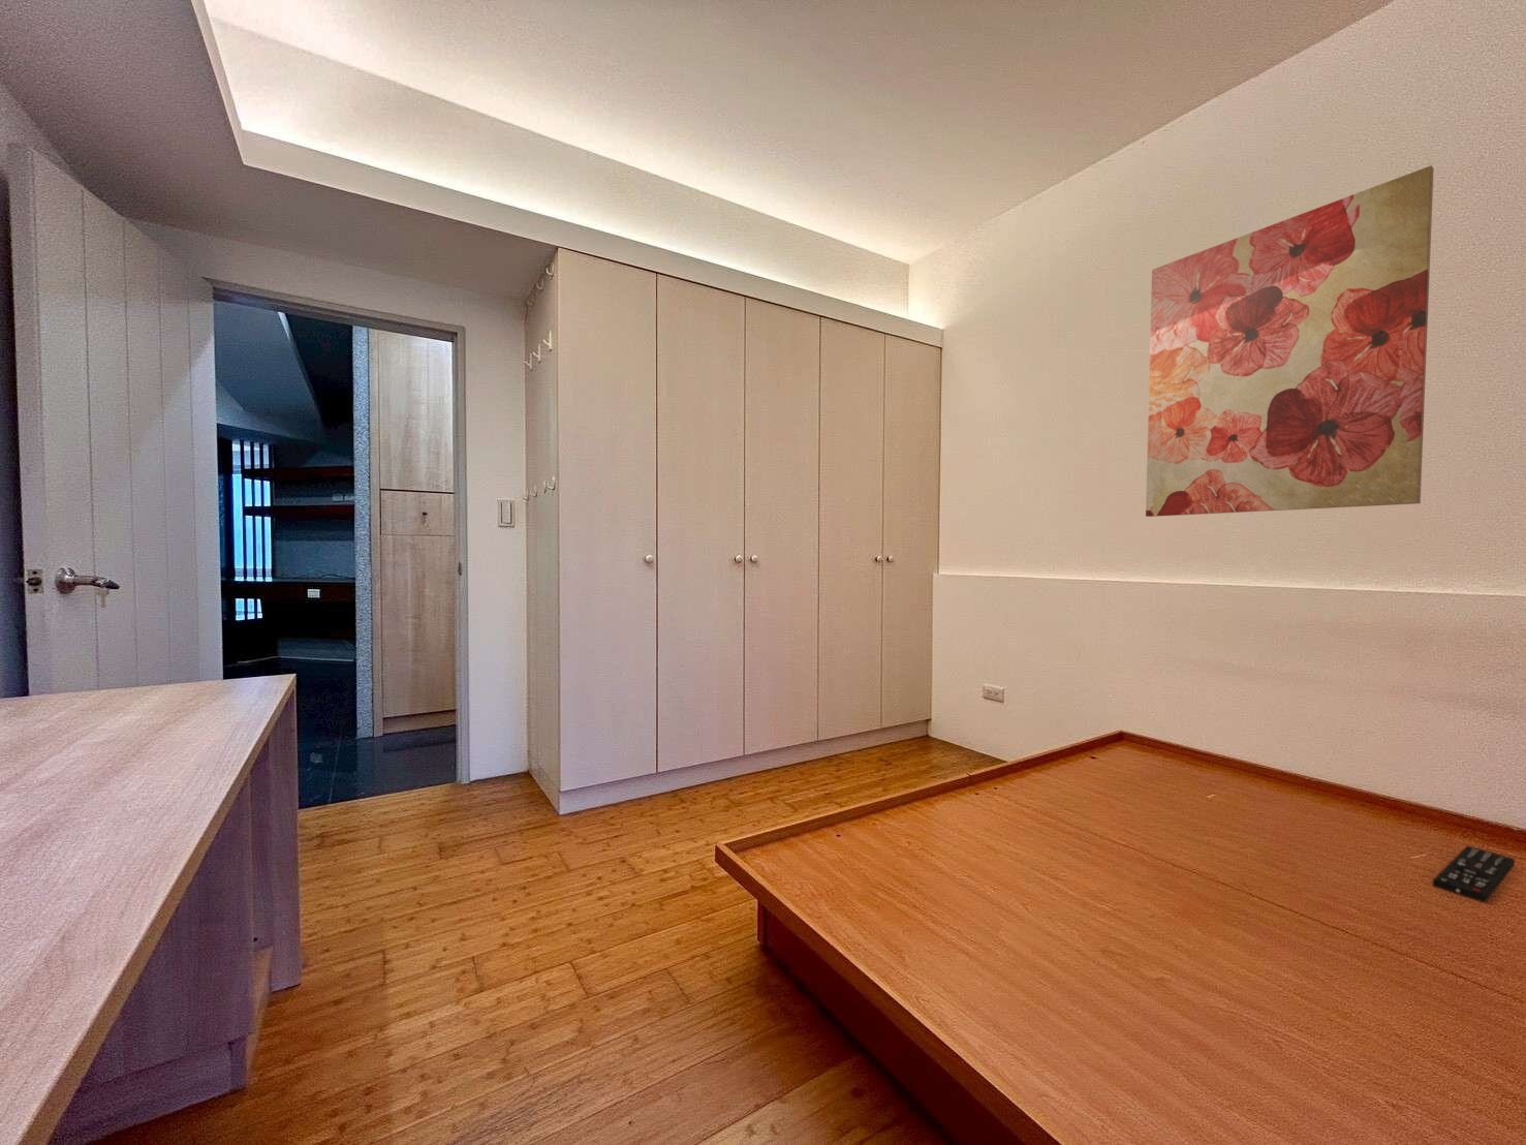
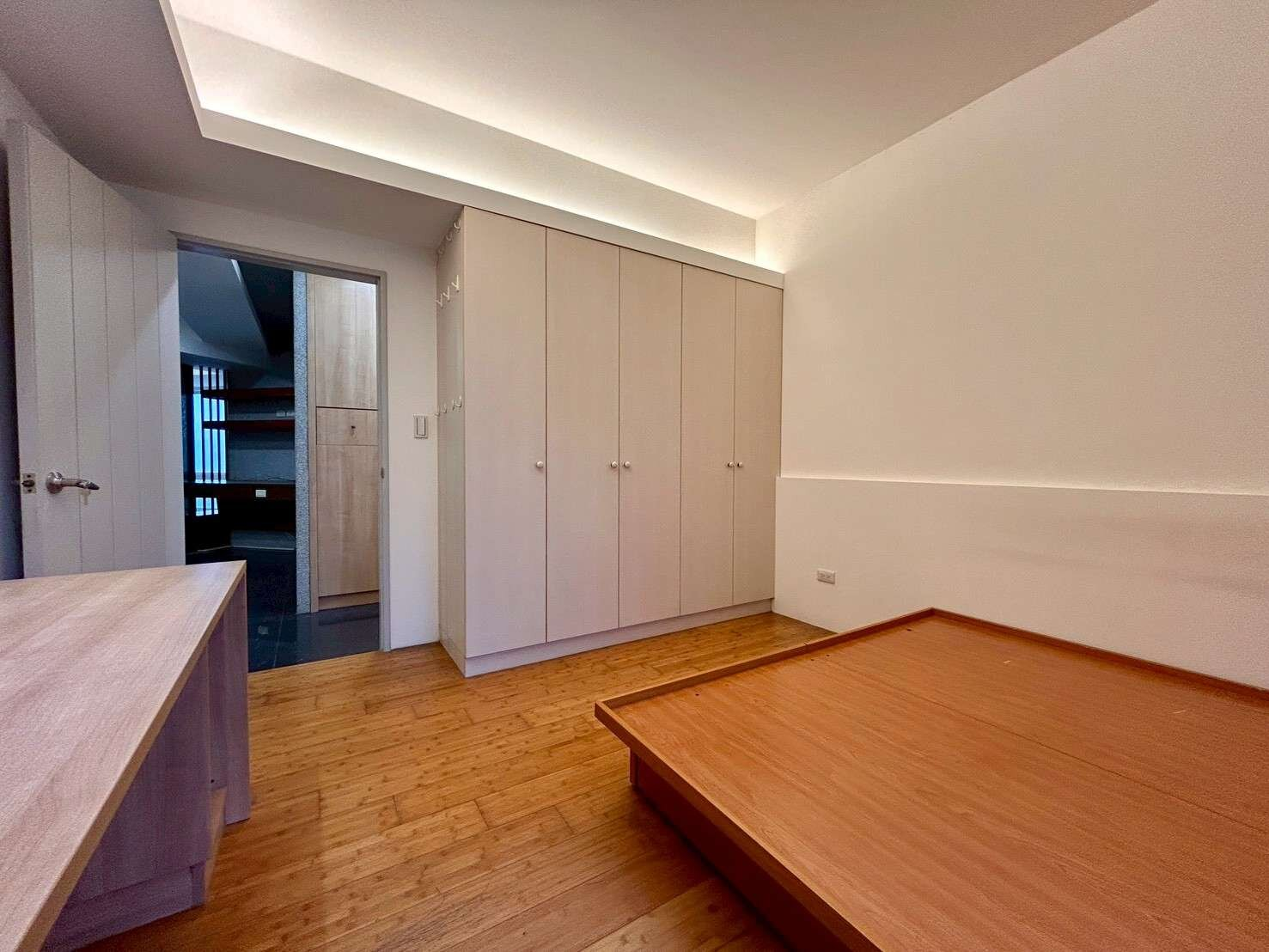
- wall art [1145,165,1435,517]
- remote control [1432,844,1515,904]
